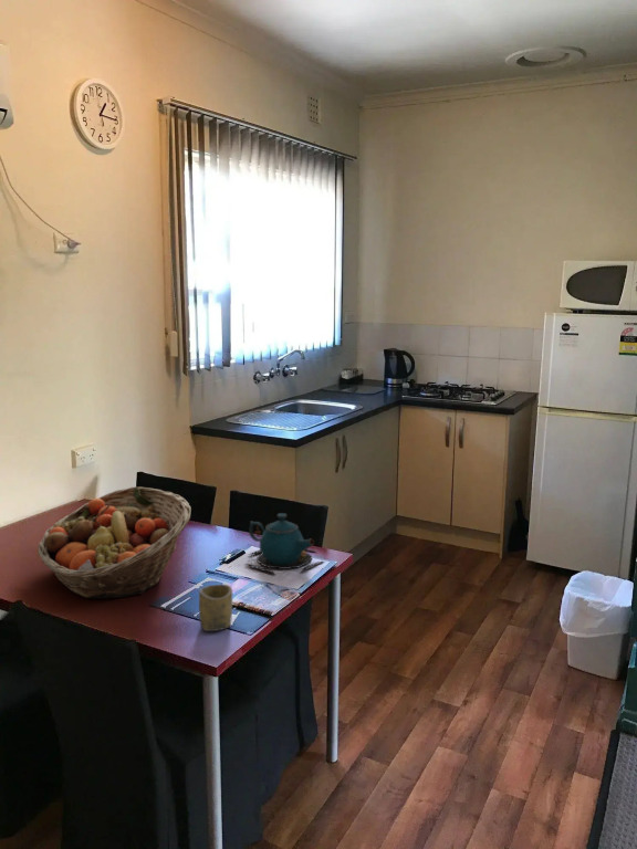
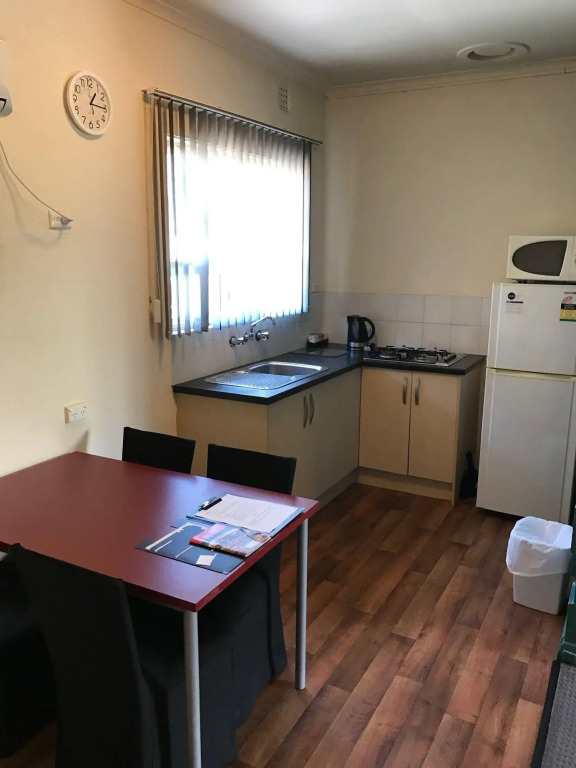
- fruit basket [36,485,192,599]
- cup [198,584,233,632]
- teapot [246,512,325,576]
